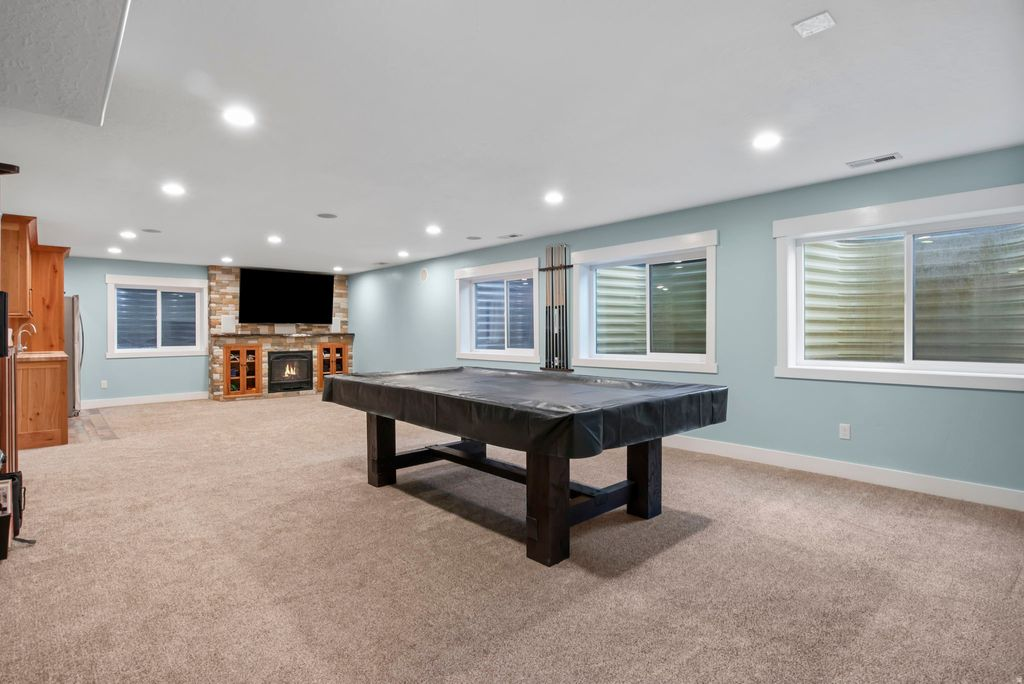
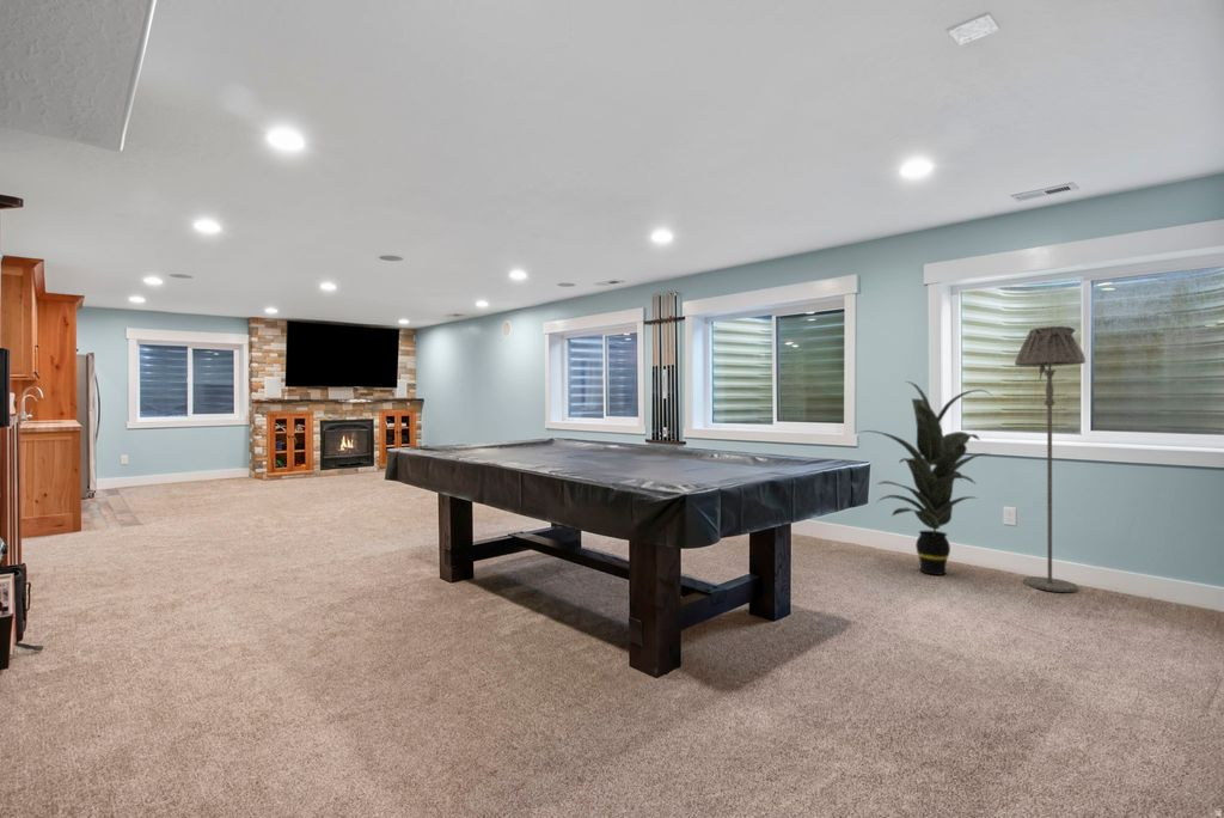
+ floor lamp [1014,325,1087,593]
+ indoor plant [857,380,992,576]
